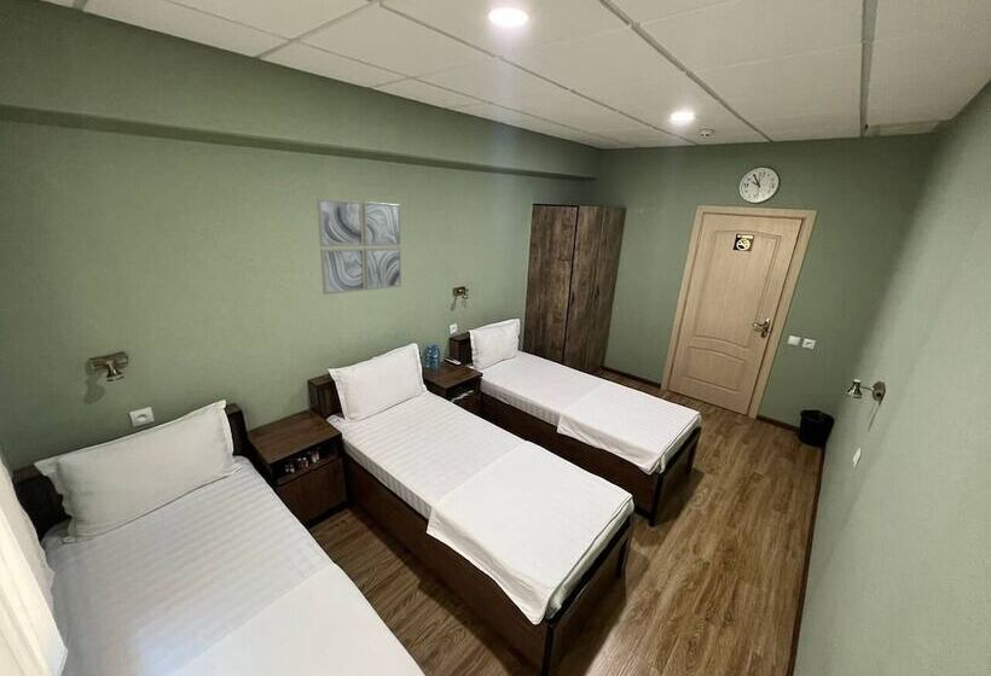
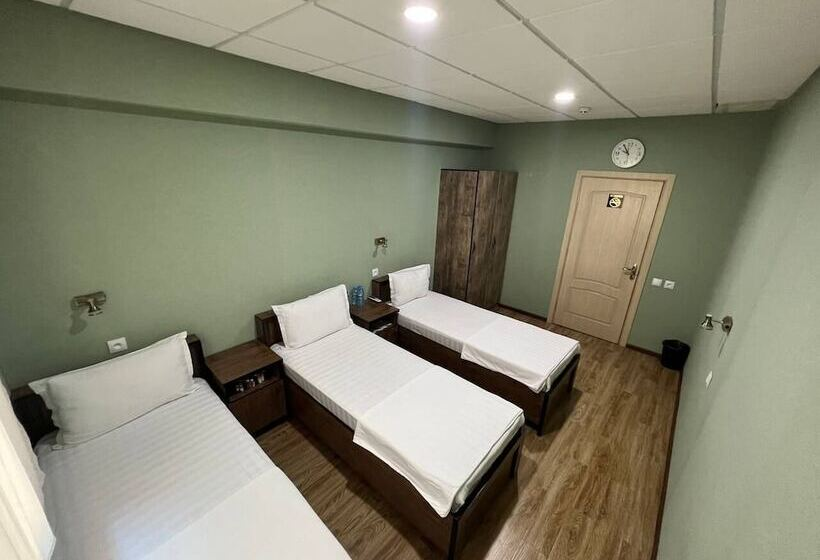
- wall art [315,197,402,296]
